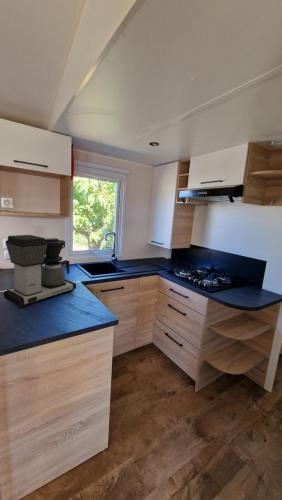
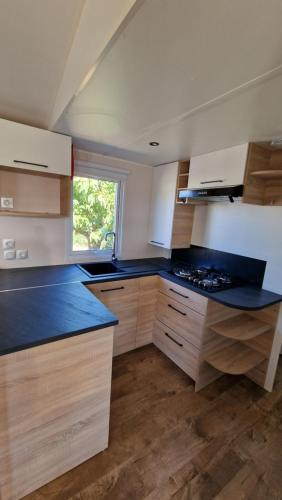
- coffee maker [3,234,77,308]
